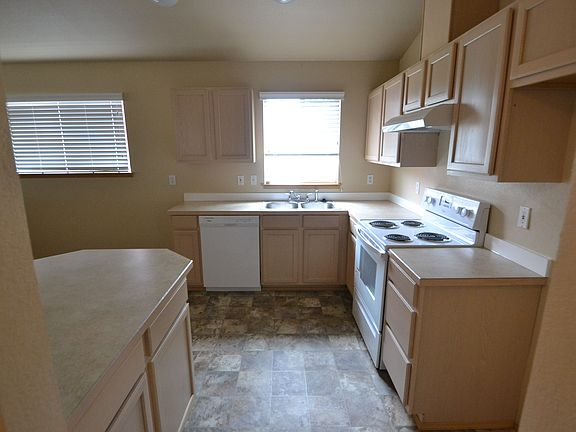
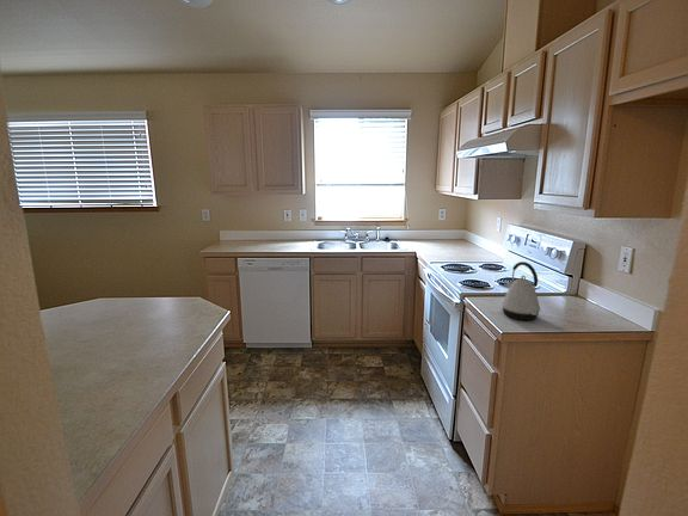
+ kettle [500,260,541,321]
